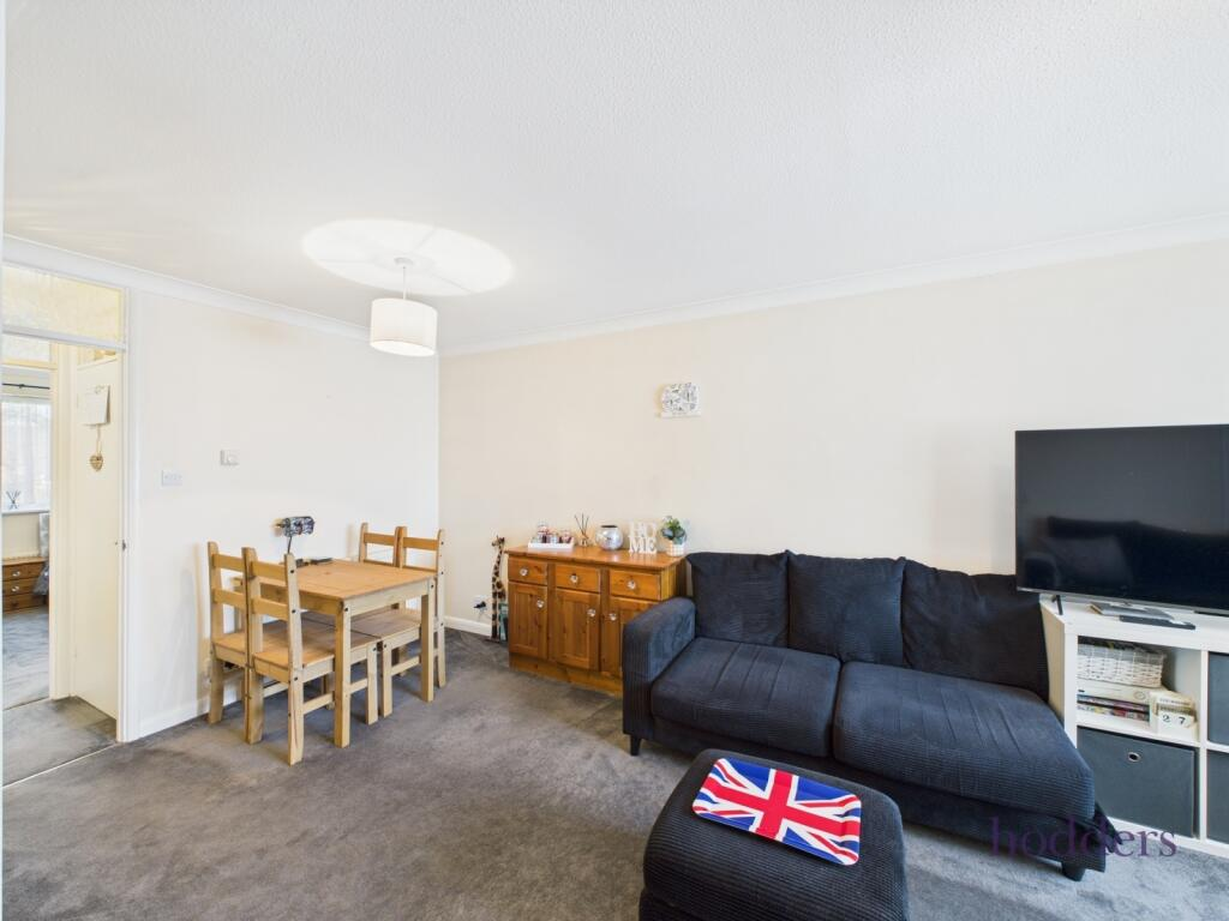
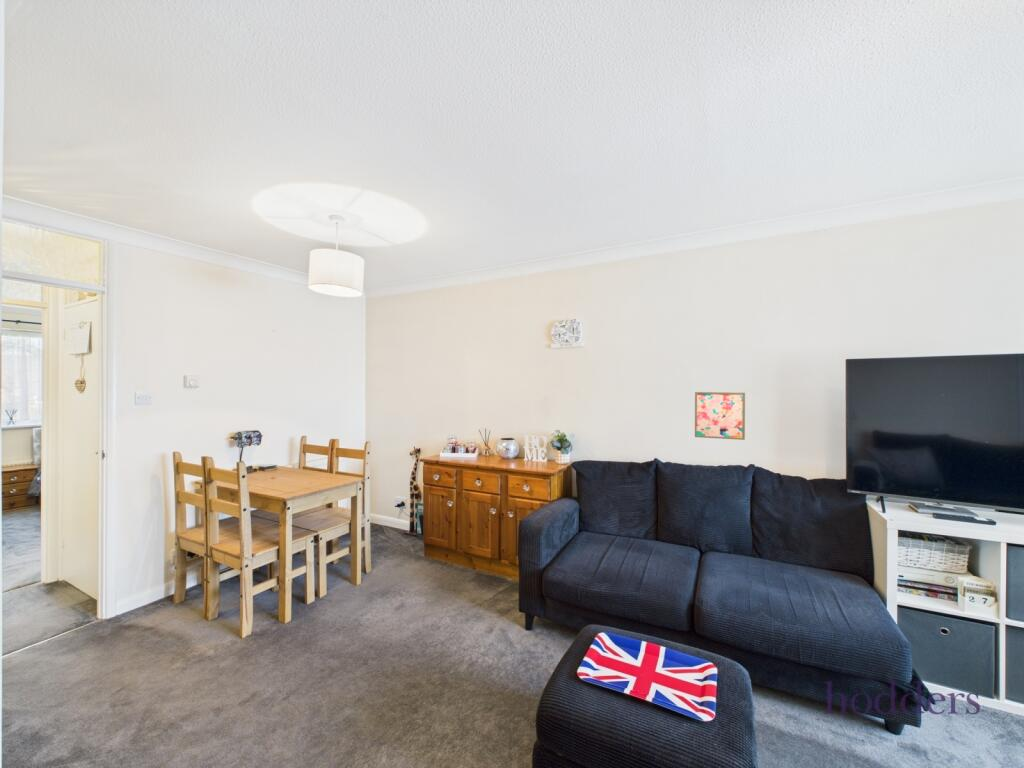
+ wall art [694,391,746,441]
